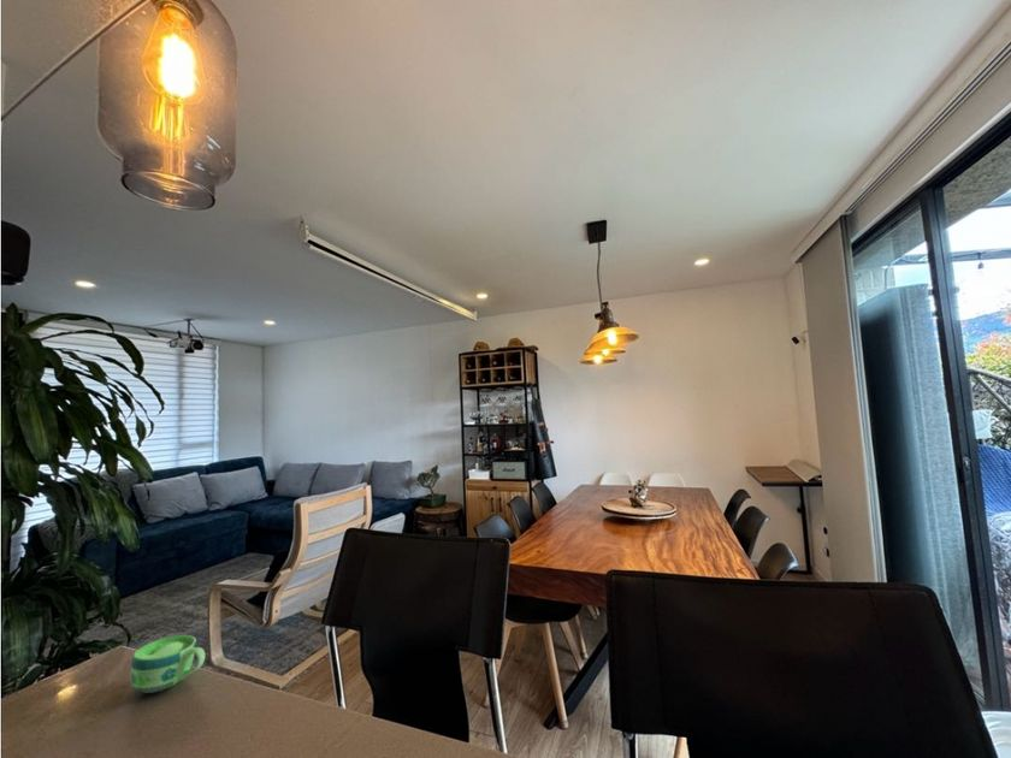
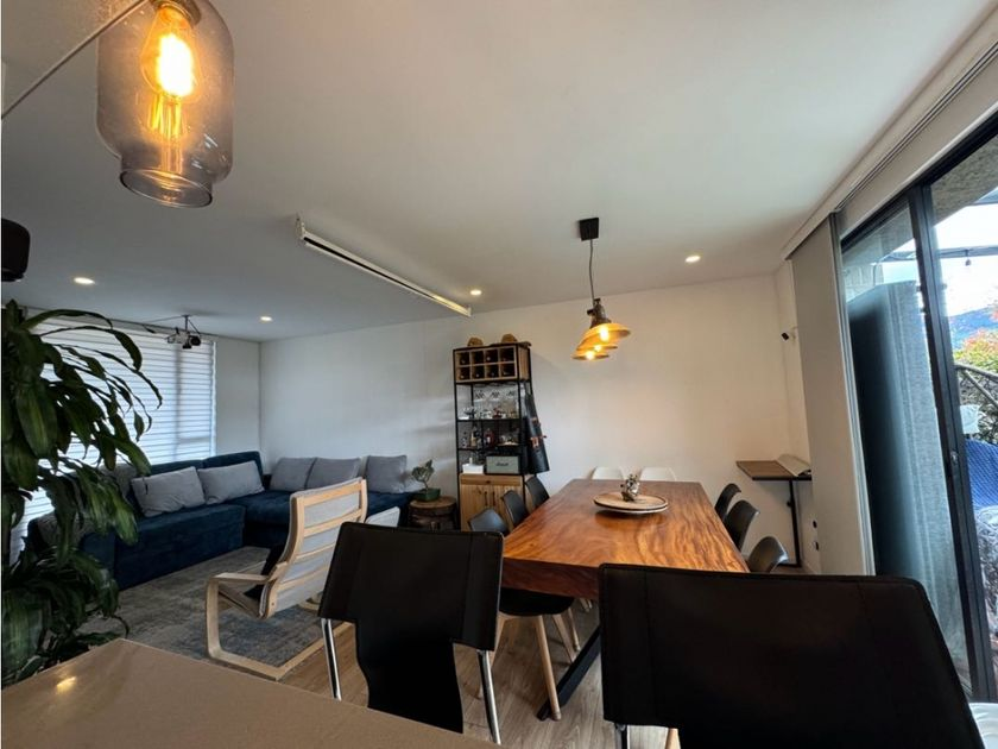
- cup [130,634,206,694]
